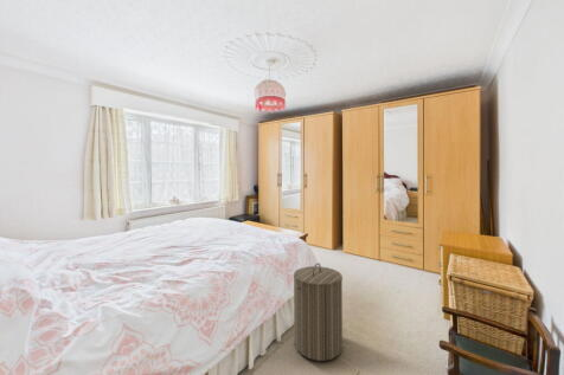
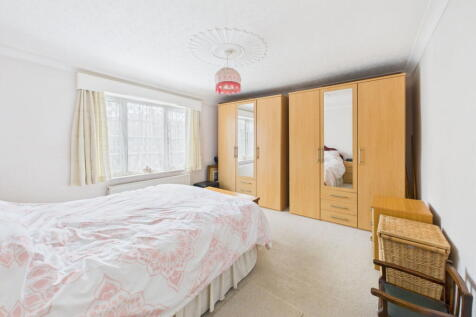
- laundry hamper [293,261,344,362]
